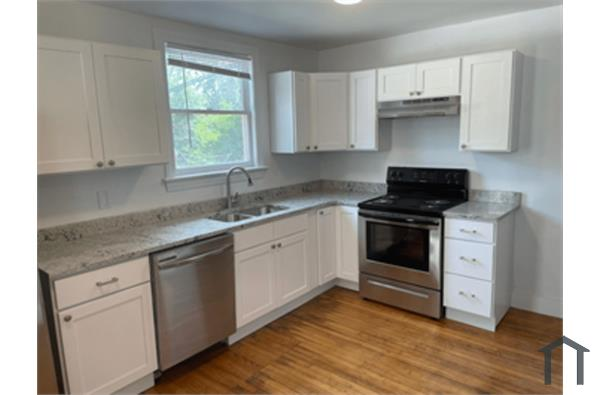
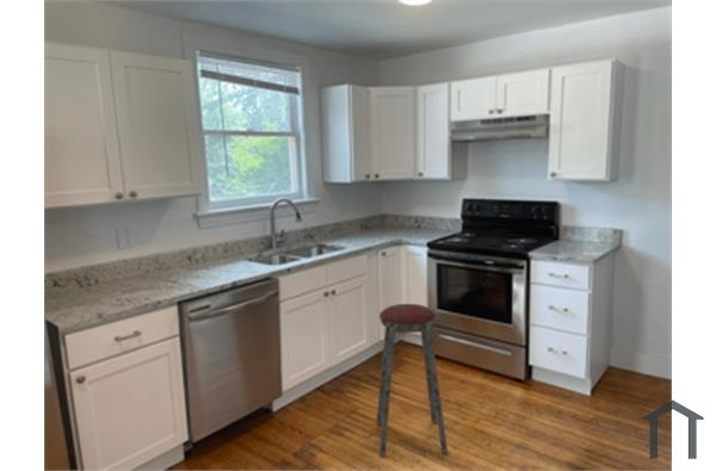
+ music stool [375,303,449,458]
